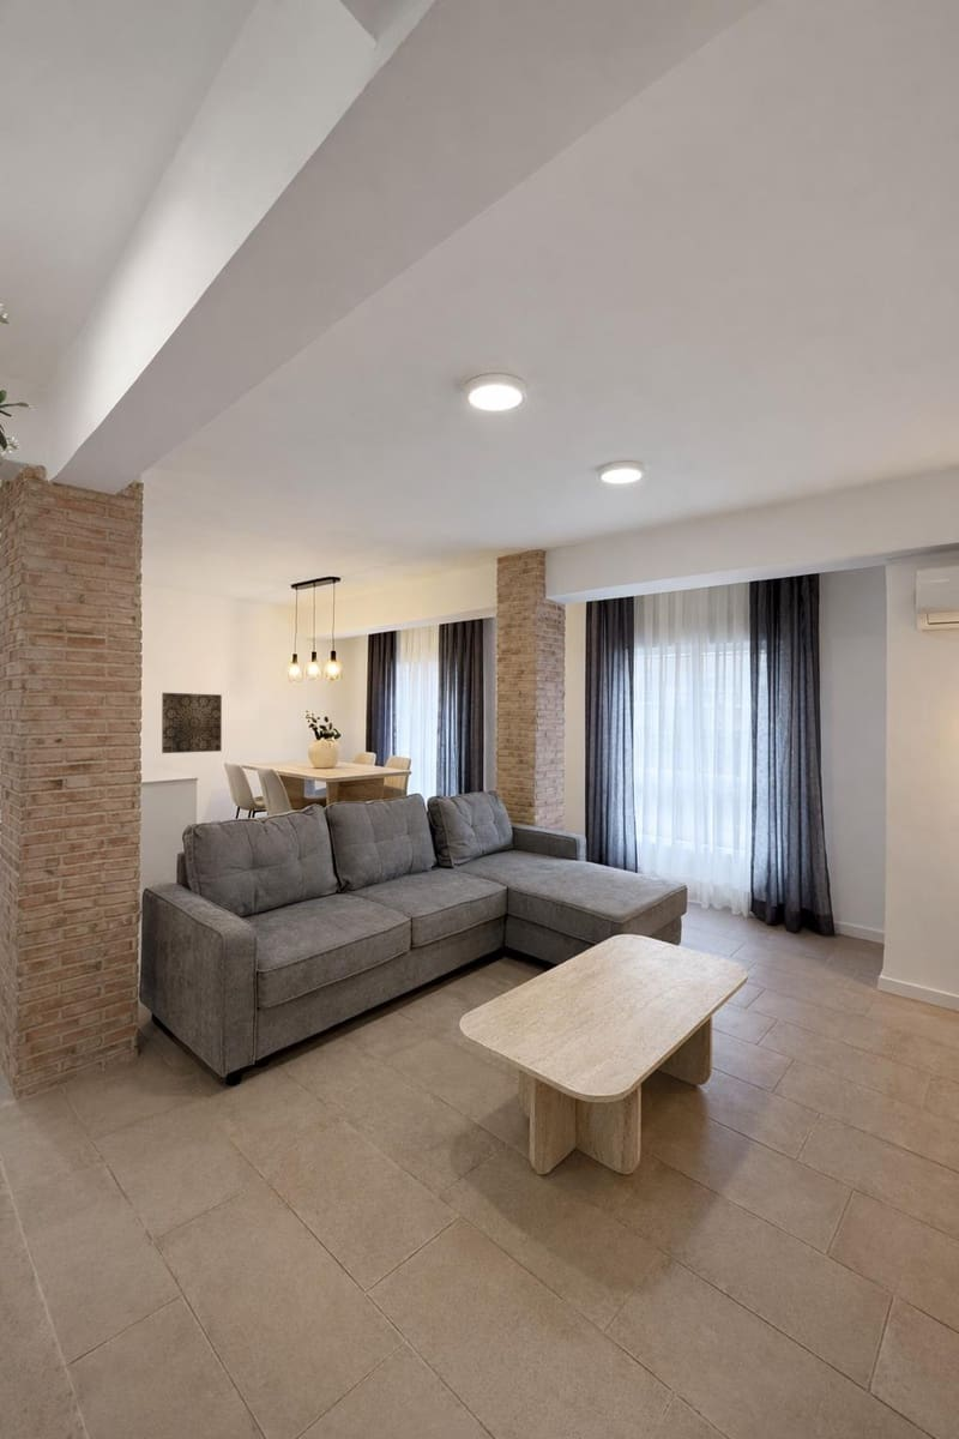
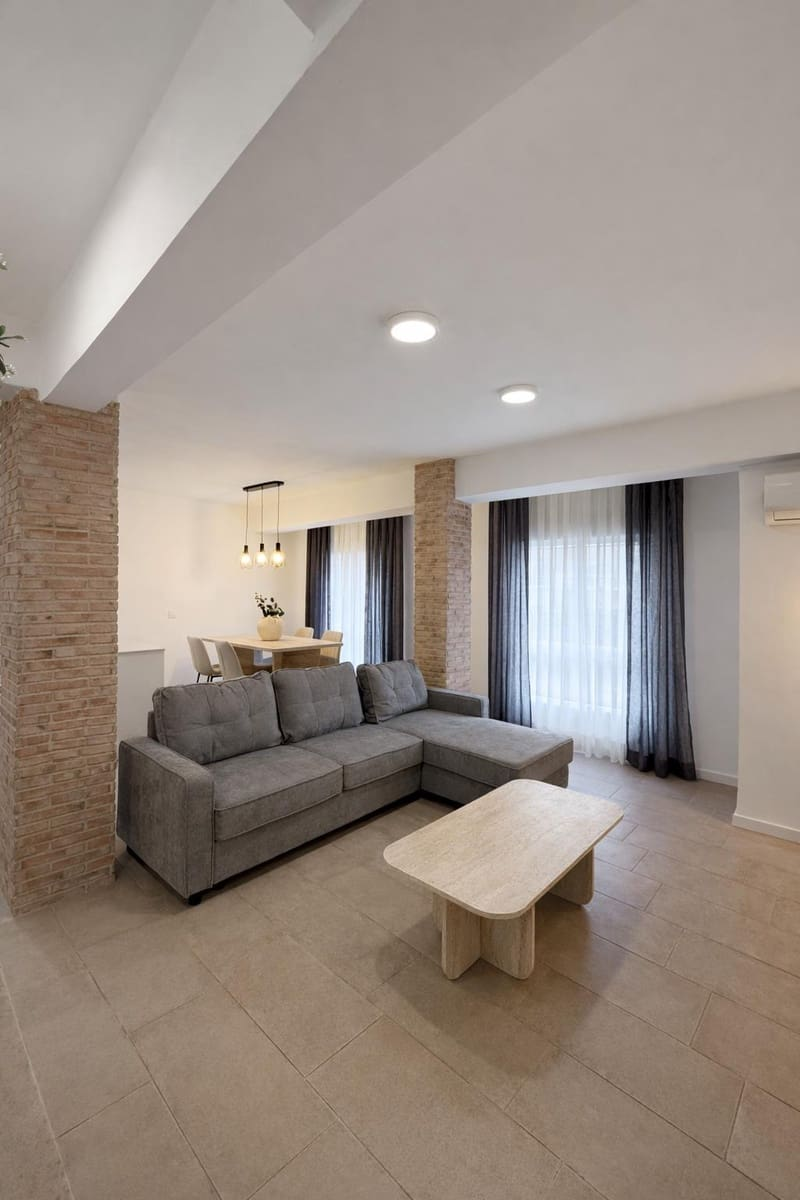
- wall art [161,692,223,754]
